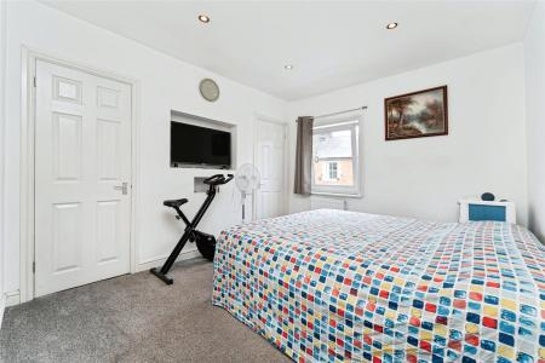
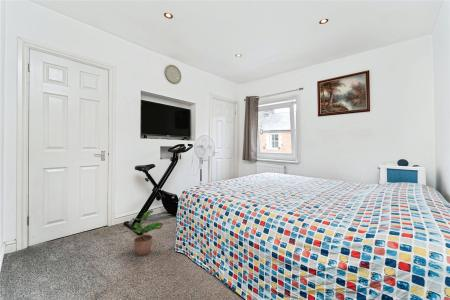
+ potted plant [121,209,164,257]
